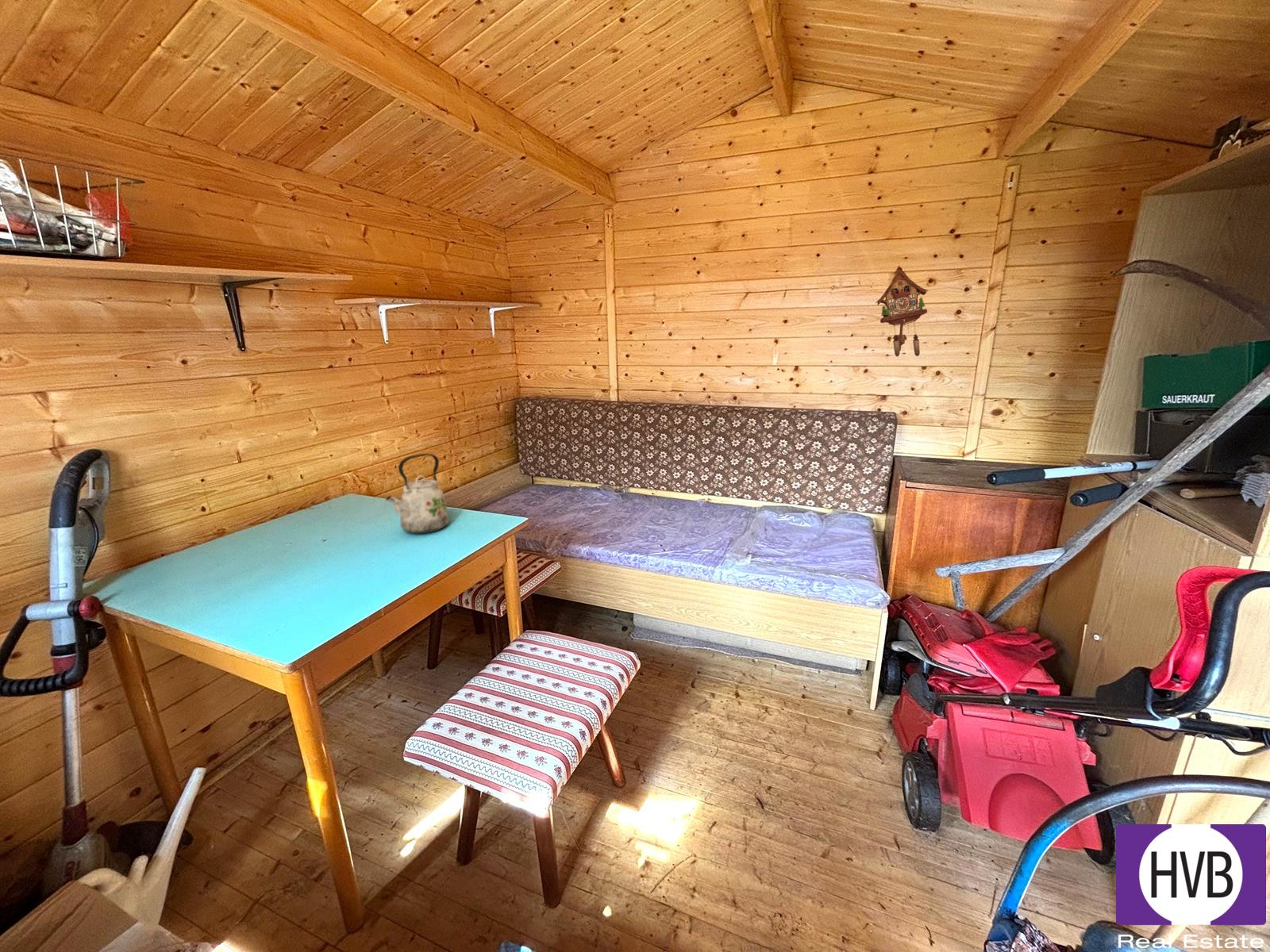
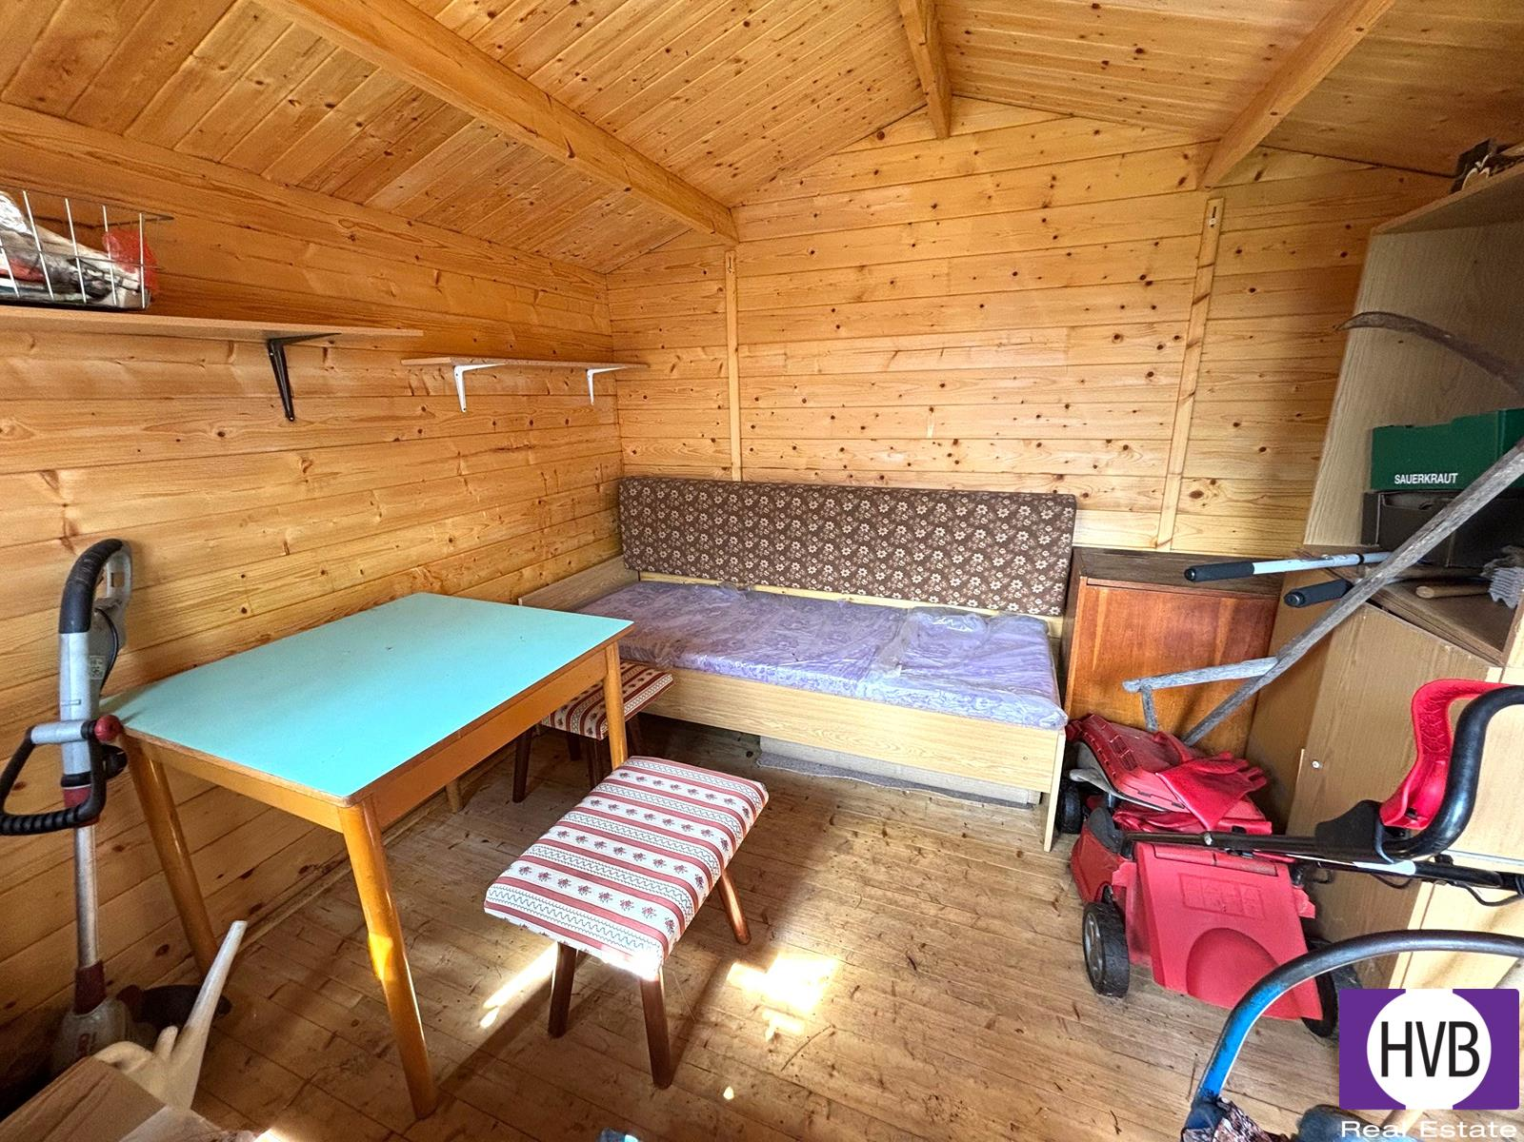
- cuckoo clock [875,265,929,357]
- kettle [385,453,450,534]
